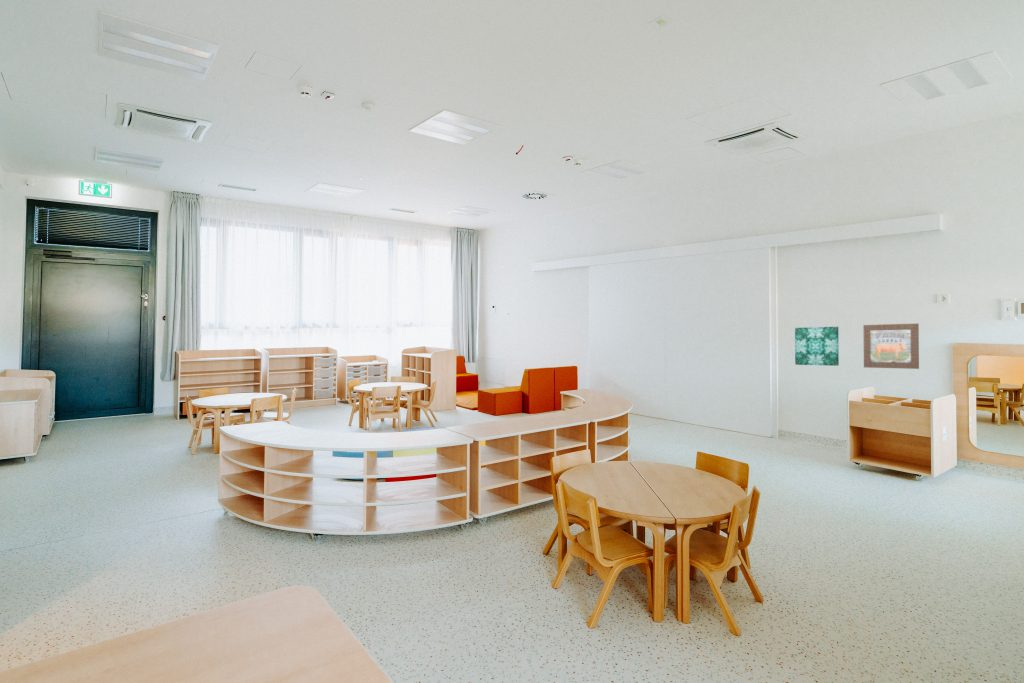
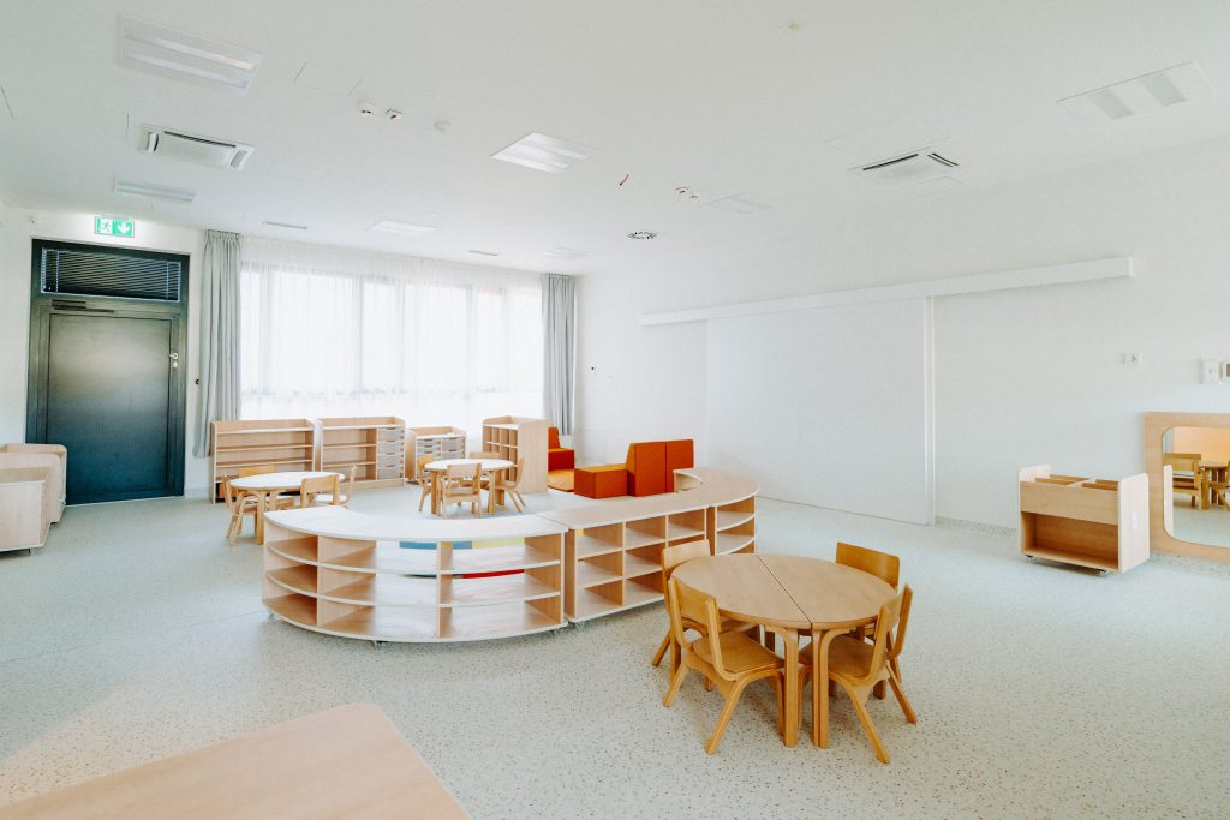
- wall art [794,326,840,367]
- wall art [862,323,920,370]
